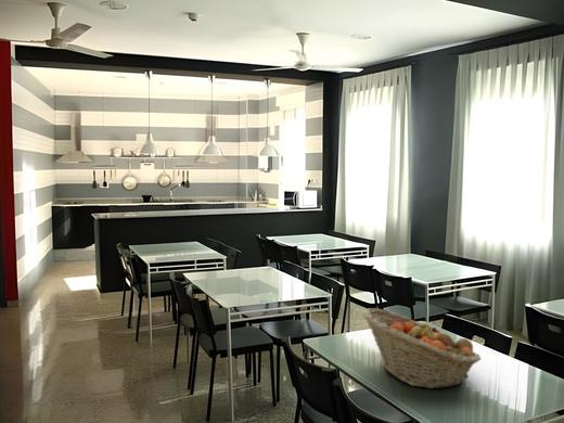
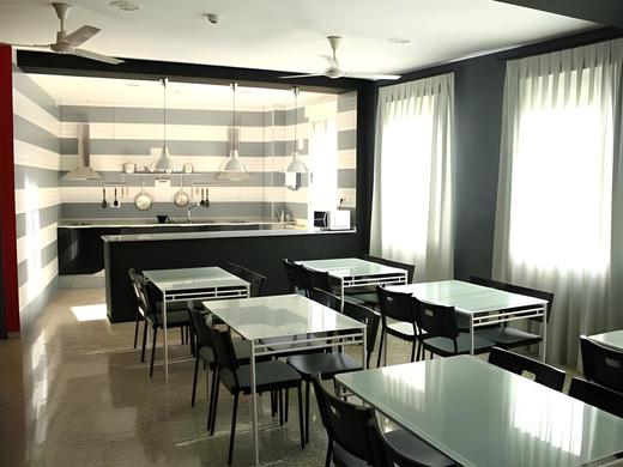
- fruit basket [362,307,482,389]
